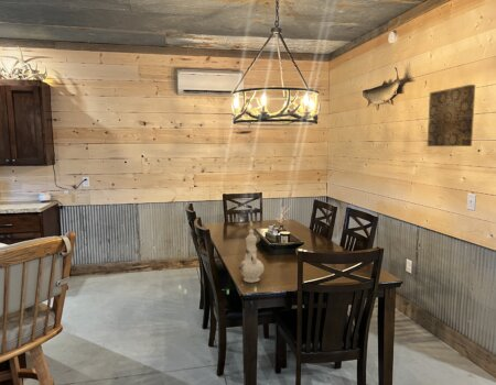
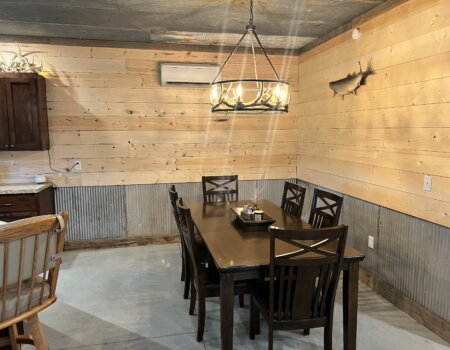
- chinaware [238,229,266,284]
- wall art [427,84,476,147]
